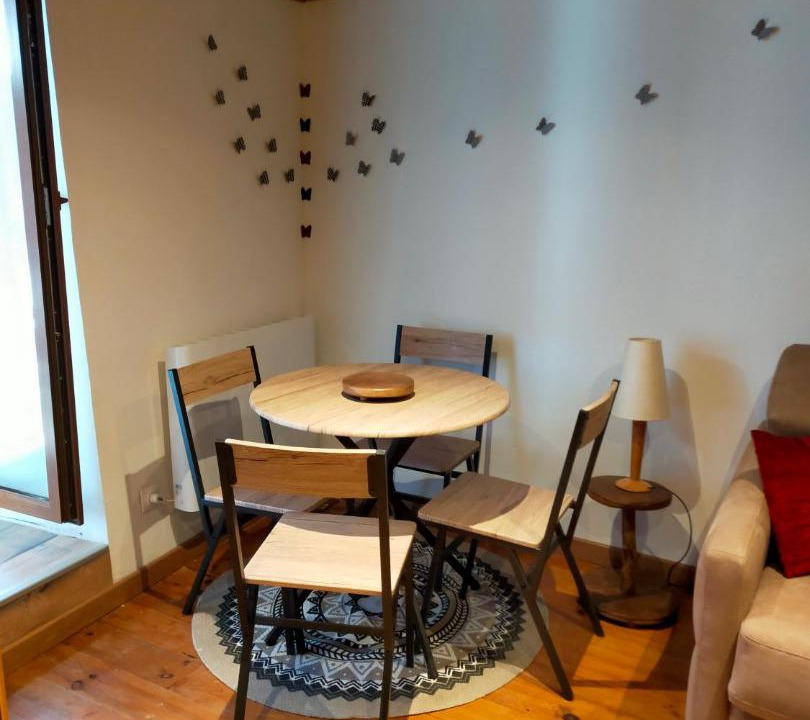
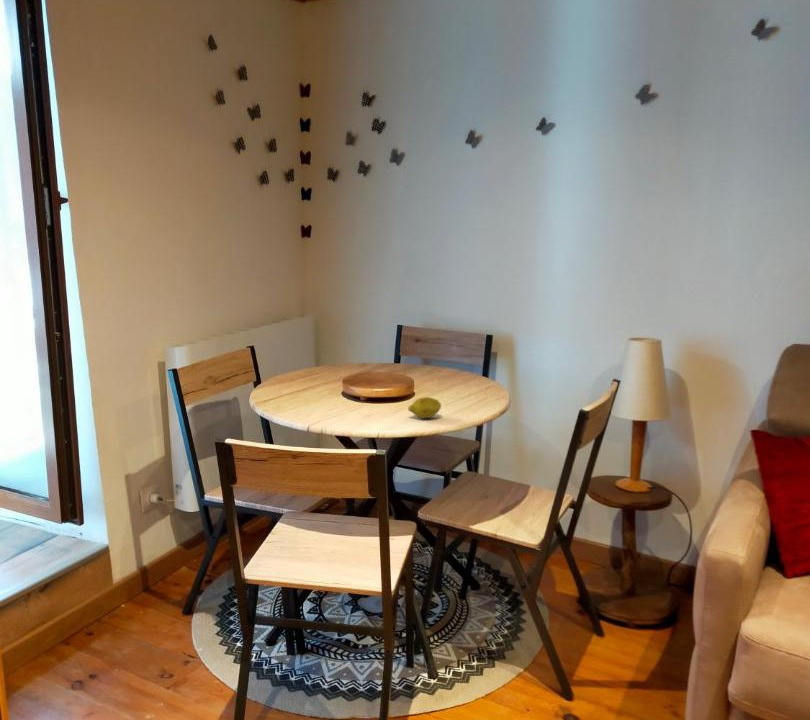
+ fruit [407,396,442,419]
